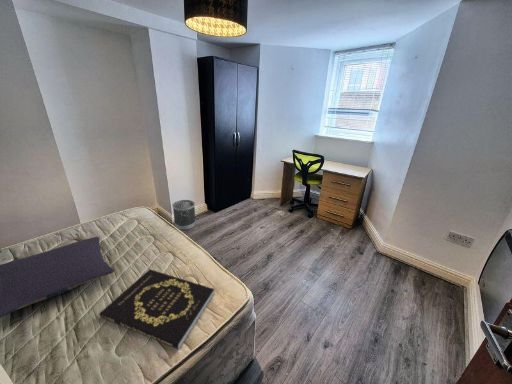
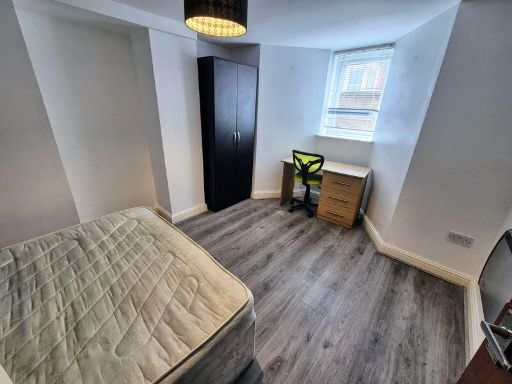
- pillow [0,236,115,318]
- book [99,268,216,350]
- wastebasket [172,199,197,231]
